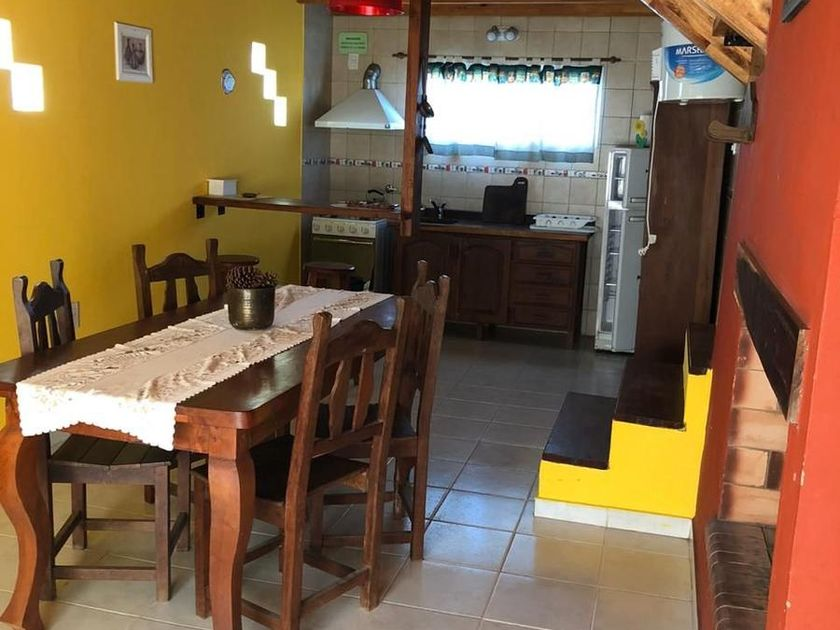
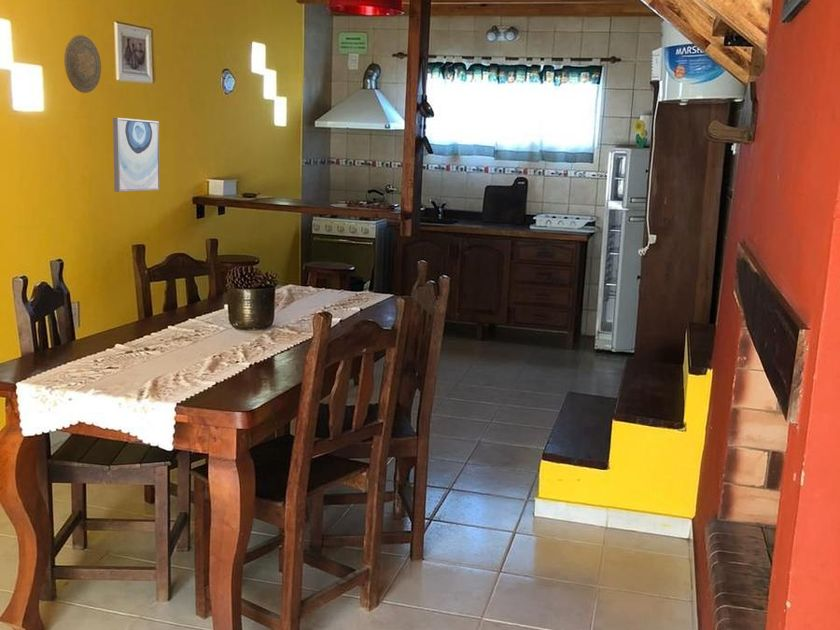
+ wall art [112,117,160,193]
+ decorative plate [63,34,102,94]
